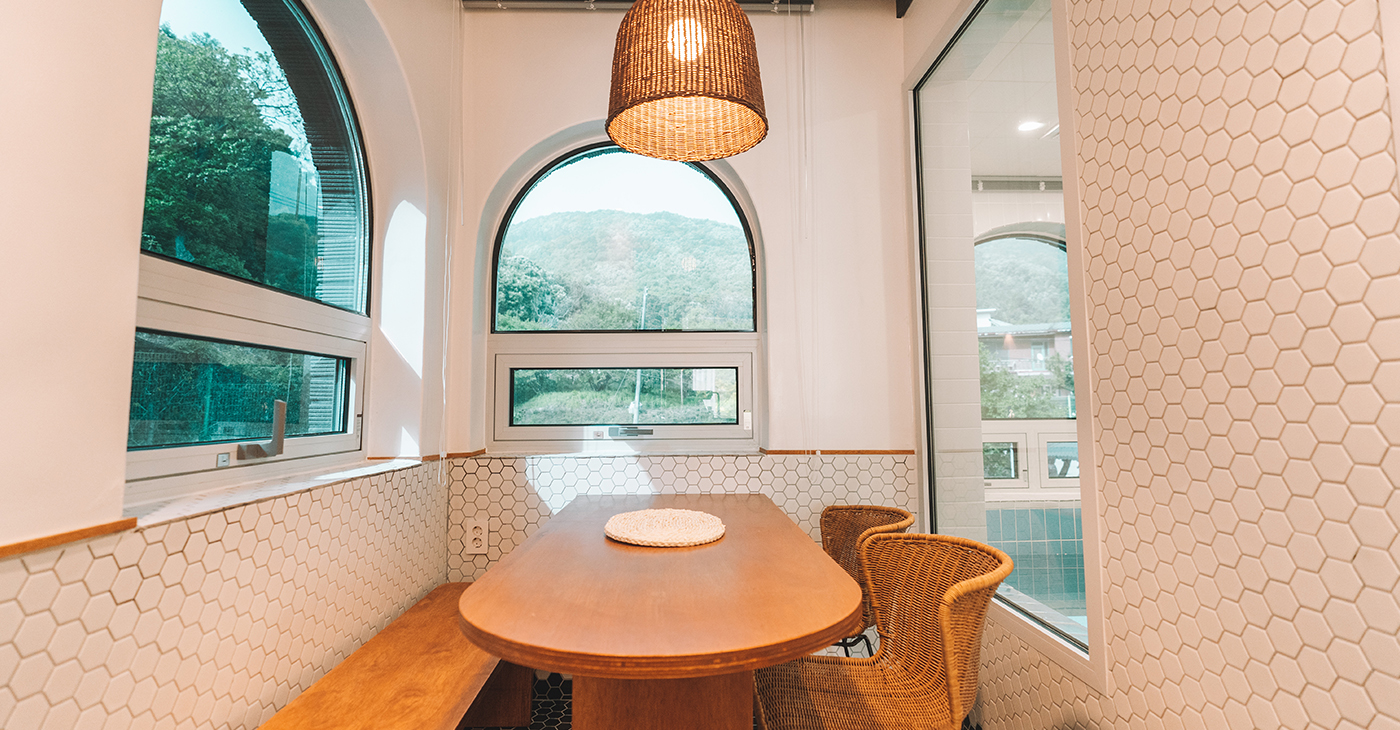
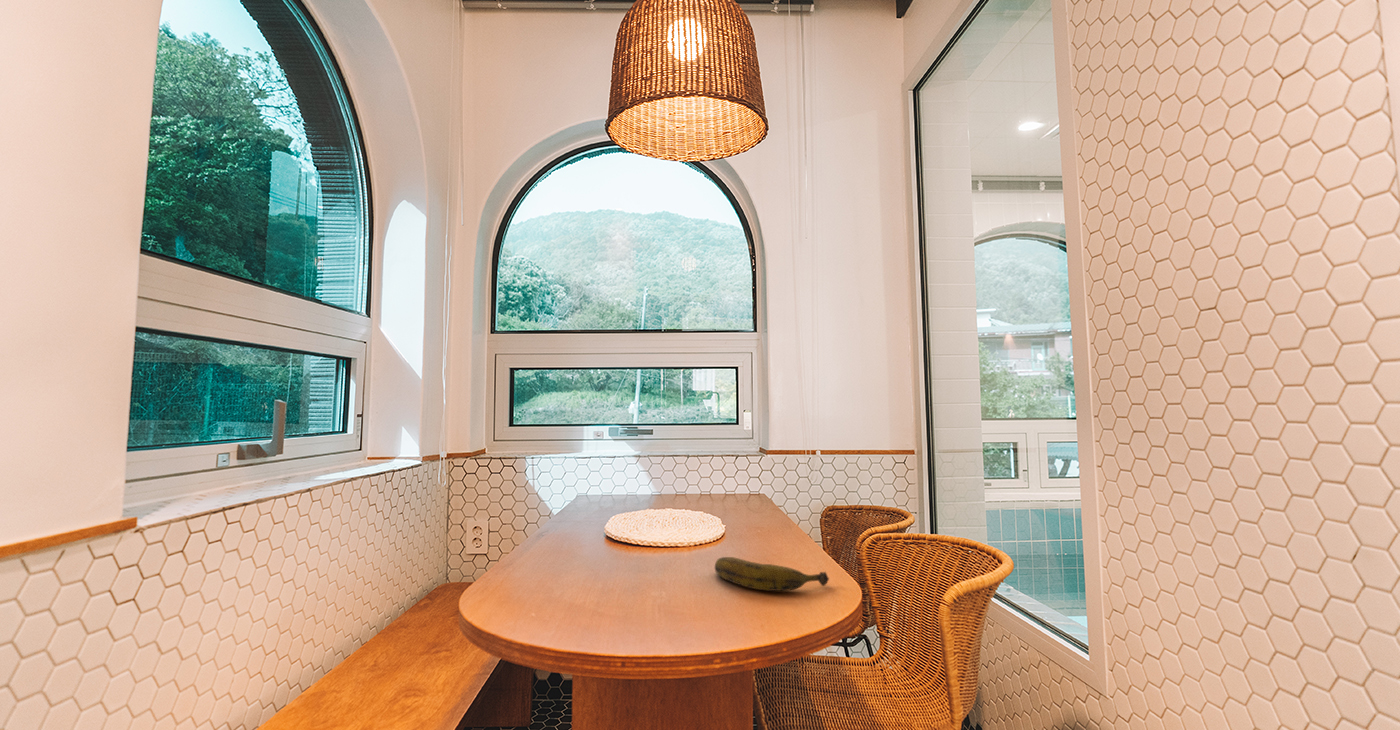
+ banana [714,556,830,592]
